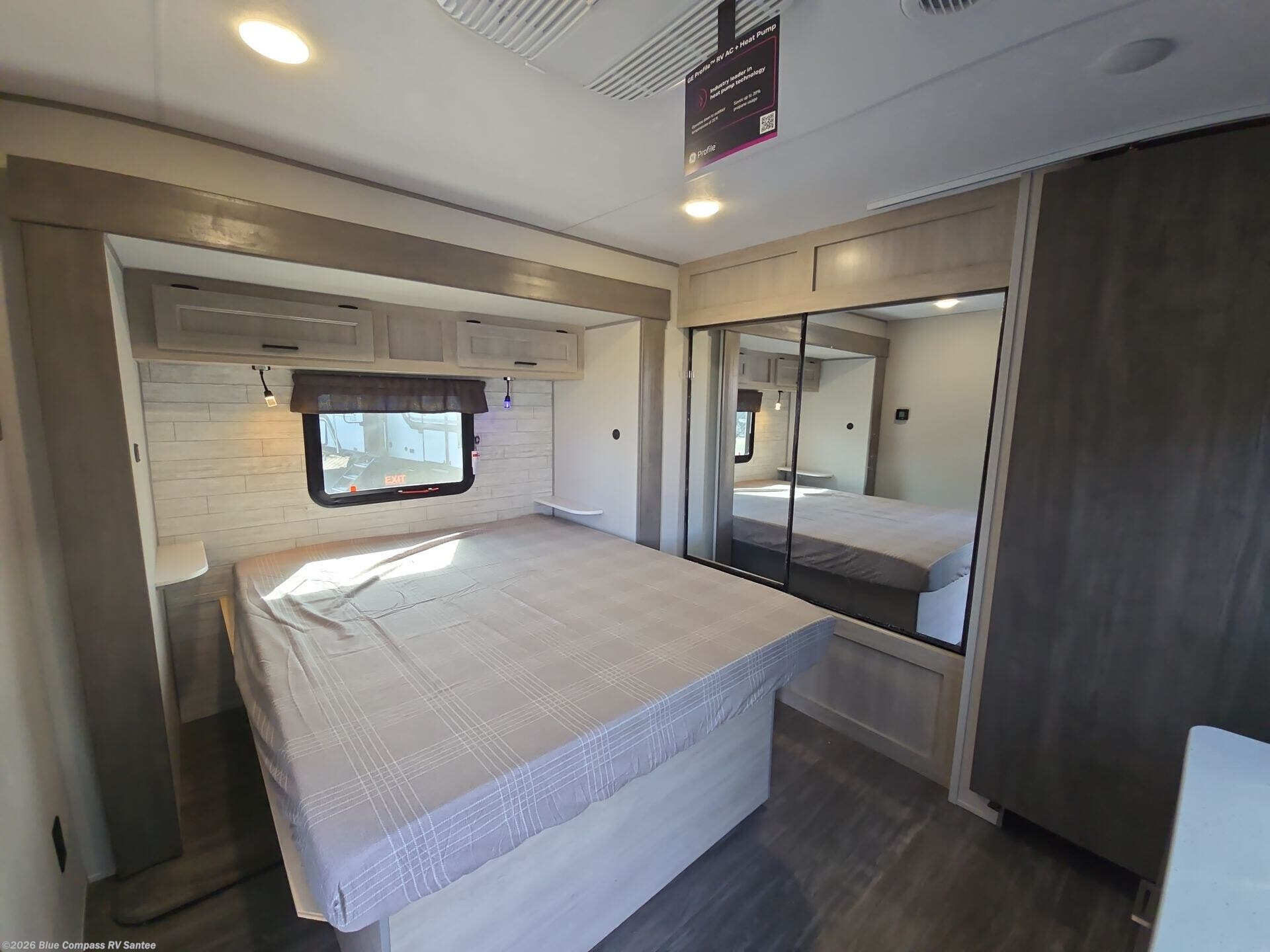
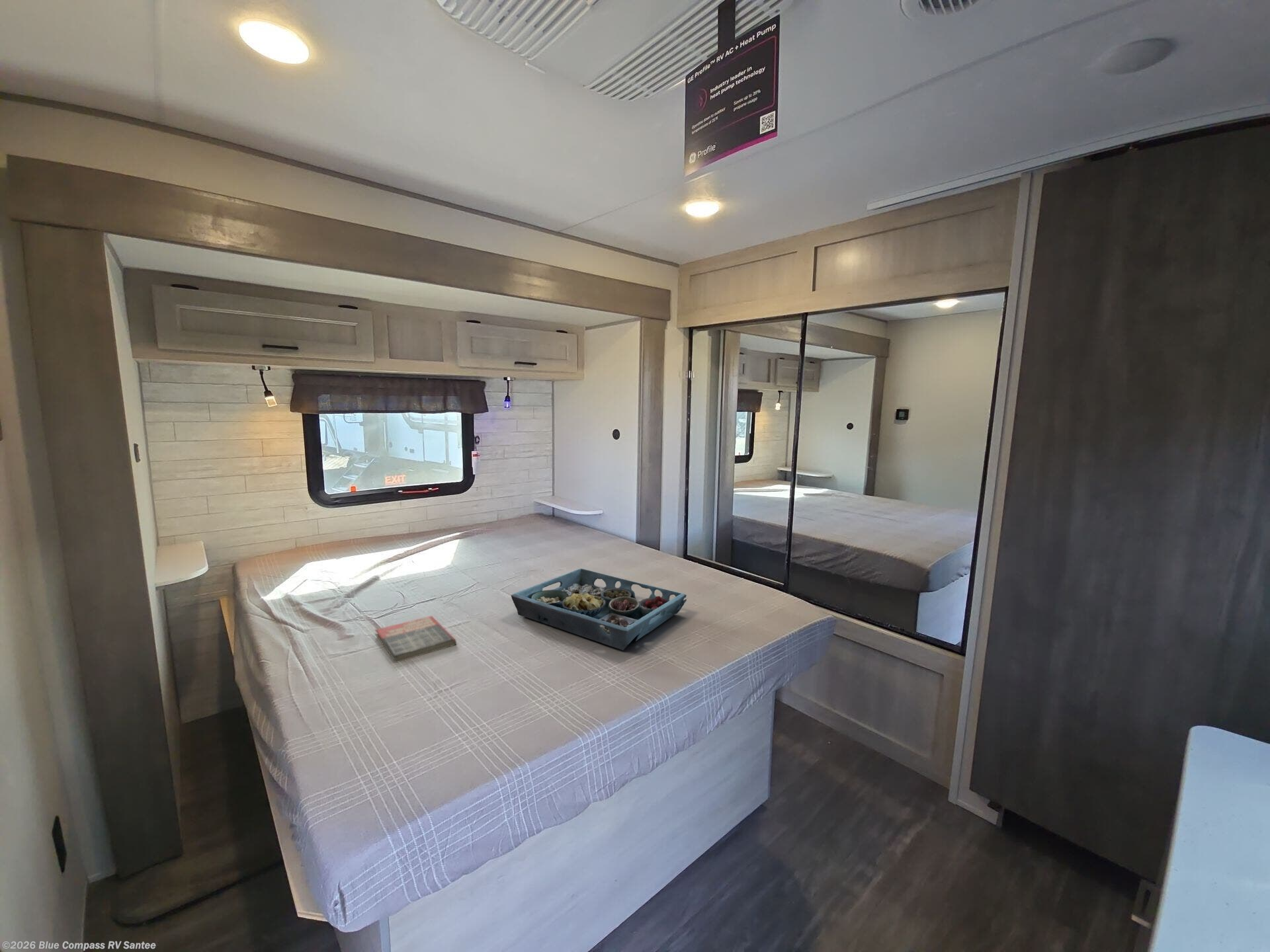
+ book [374,615,457,664]
+ serving tray [511,568,687,651]
